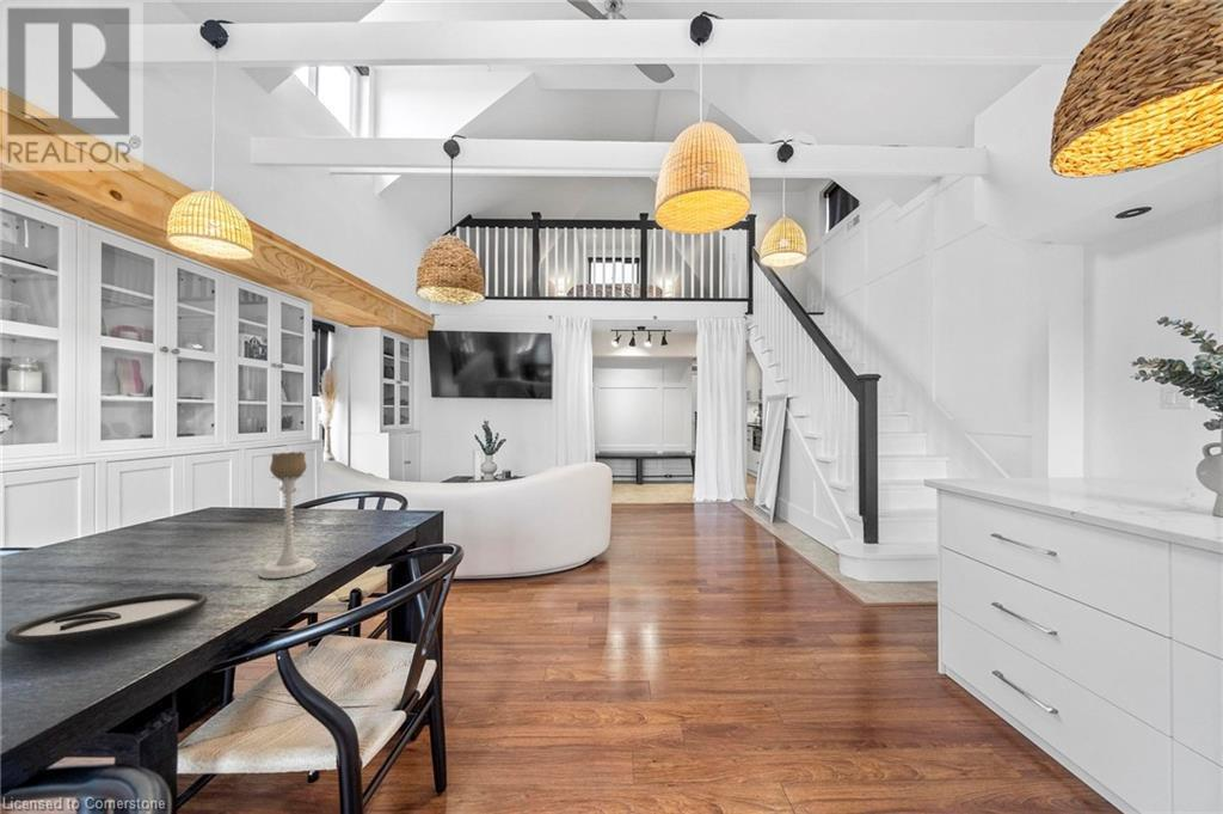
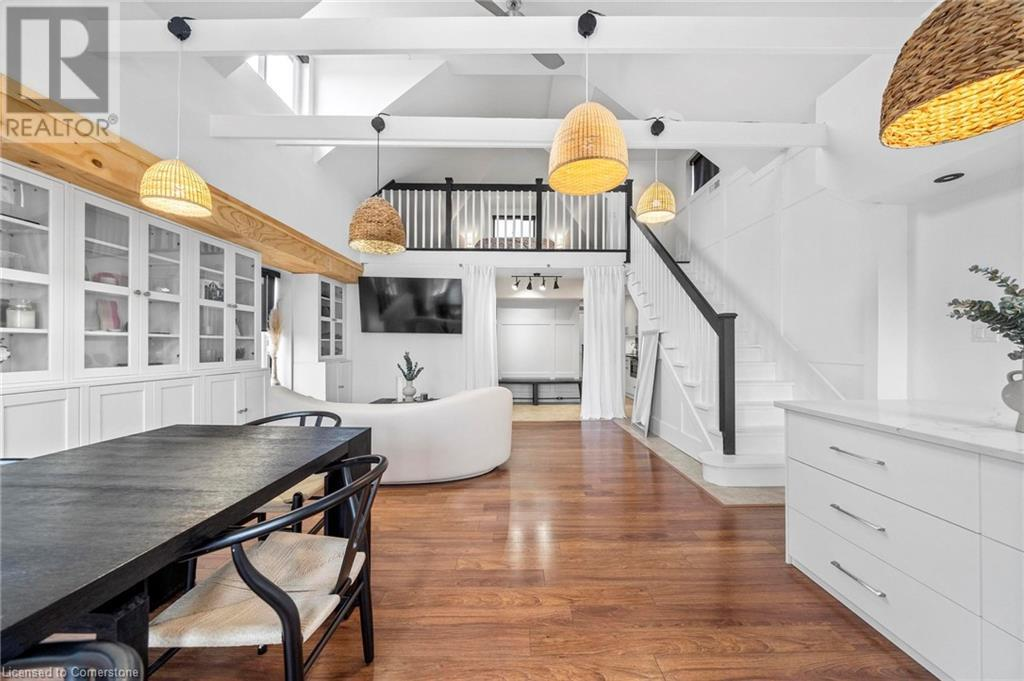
- plate [4,592,209,645]
- candle holder [258,451,318,580]
